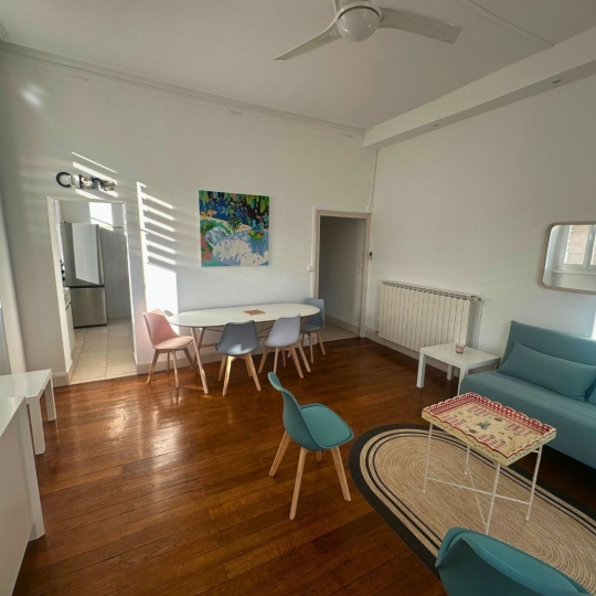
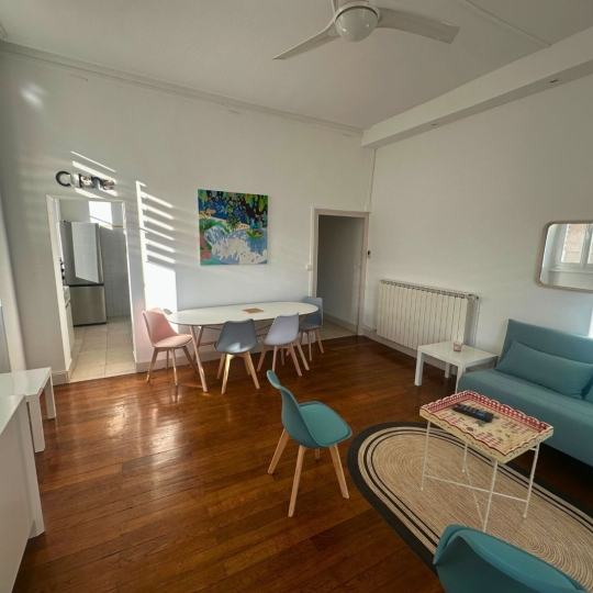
+ remote control [452,402,495,424]
